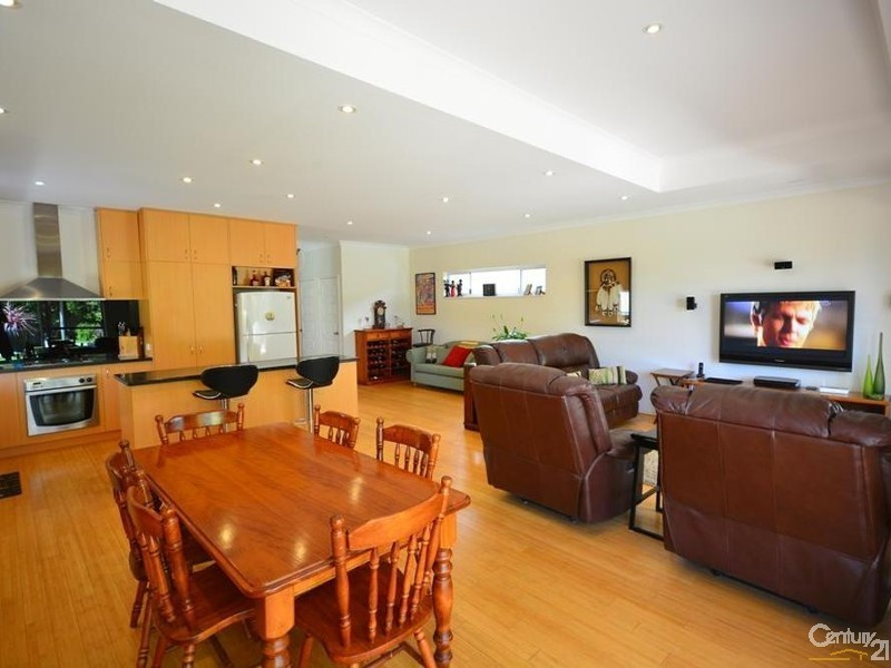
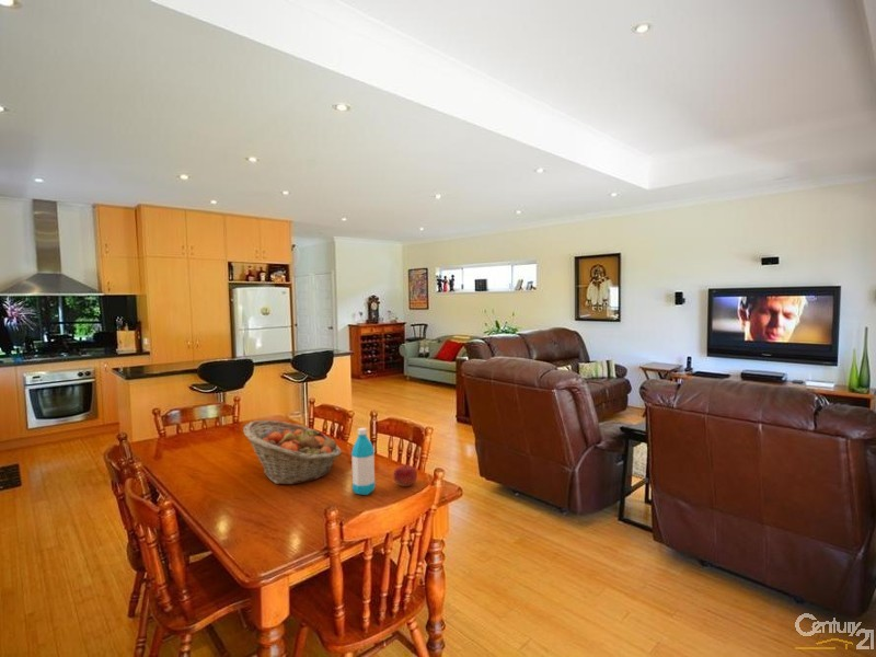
+ fruit basket [242,419,342,485]
+ fruit [393,463,418,487]
+ water bottle [350,427,377,496]
